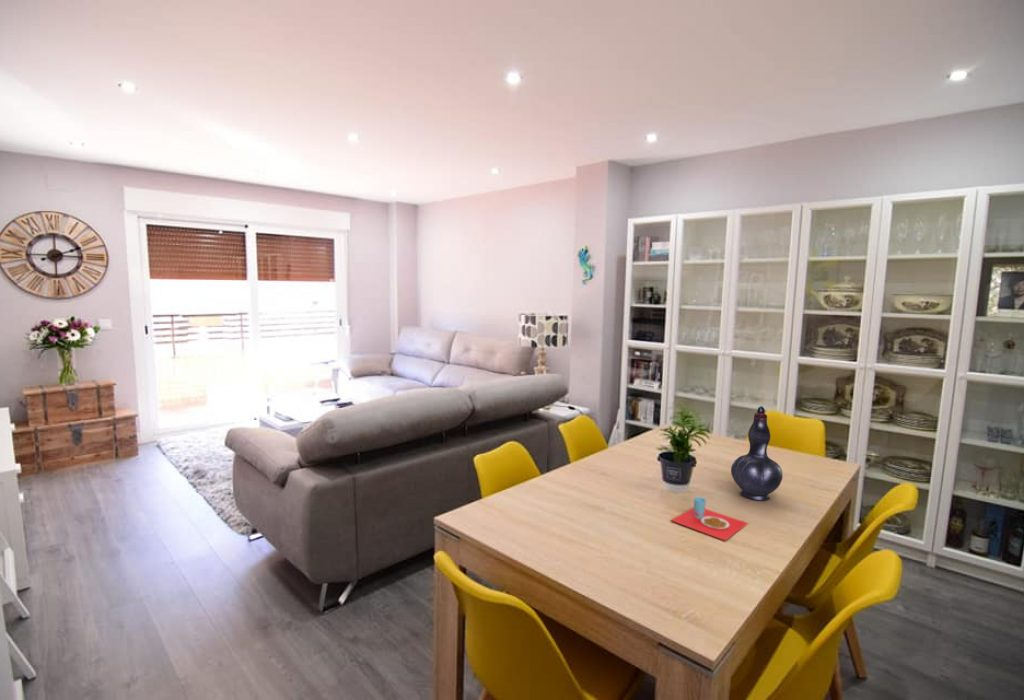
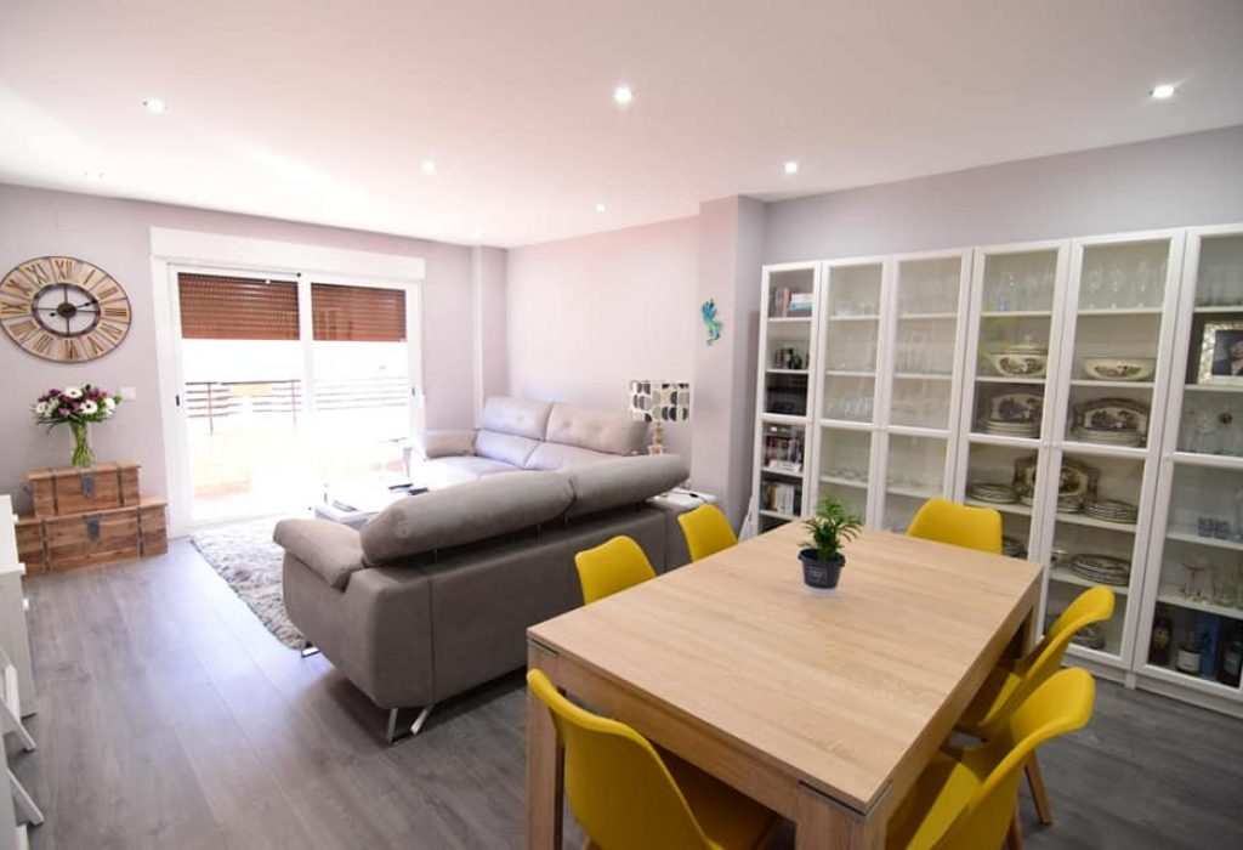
- decorative vase [730,405,784,502]
- placemat [670,496,749,541]
